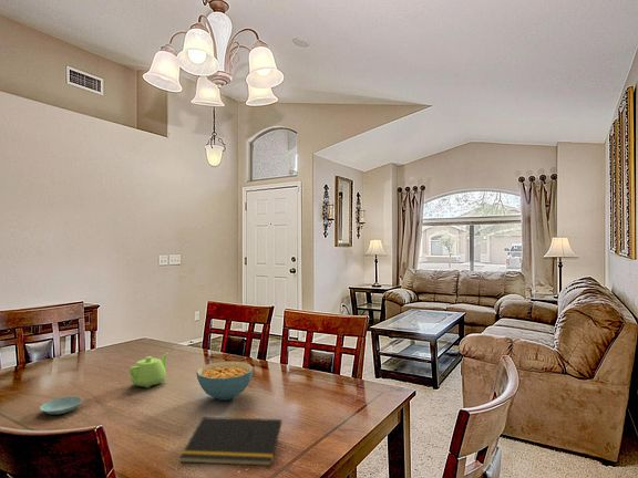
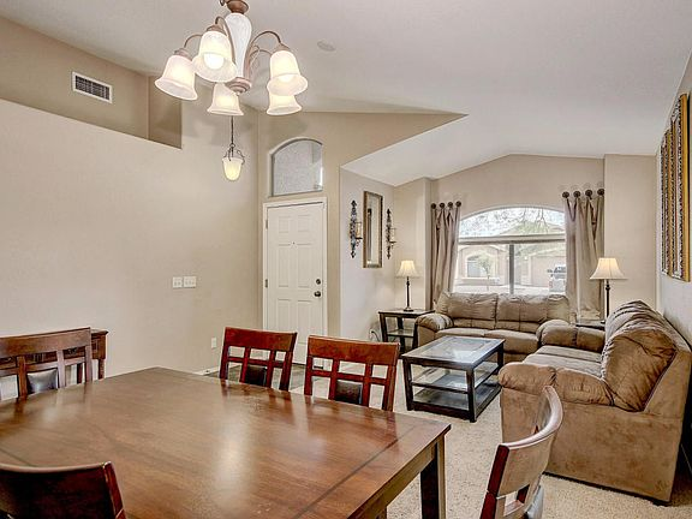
- saucer [39,396,83,416]
- cereal bowl [195,361,255,401]
- notepad [178,416,282,467]
- teapot [128,352,169,389]
